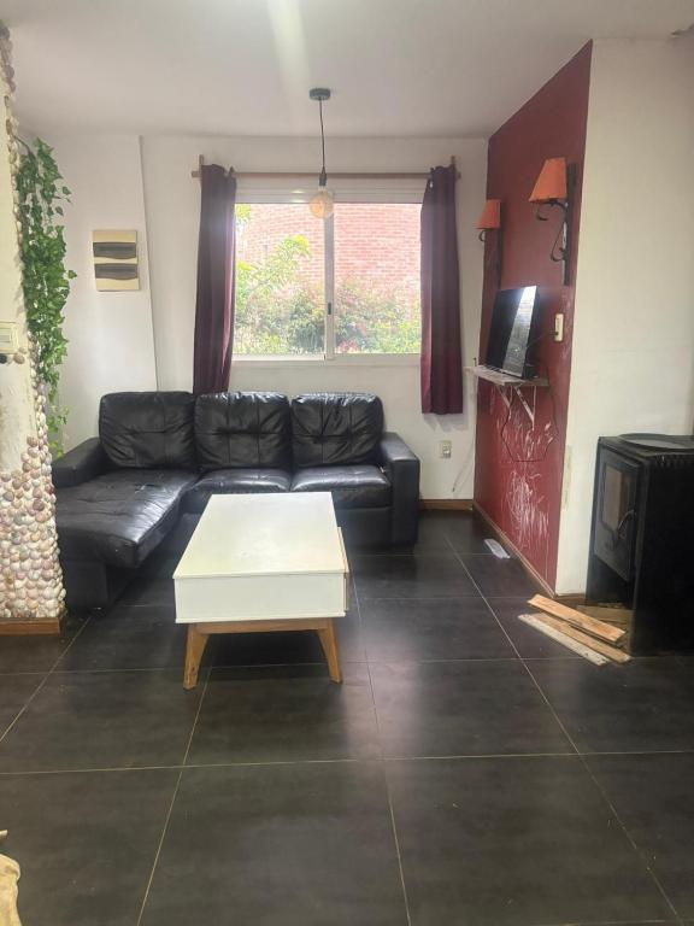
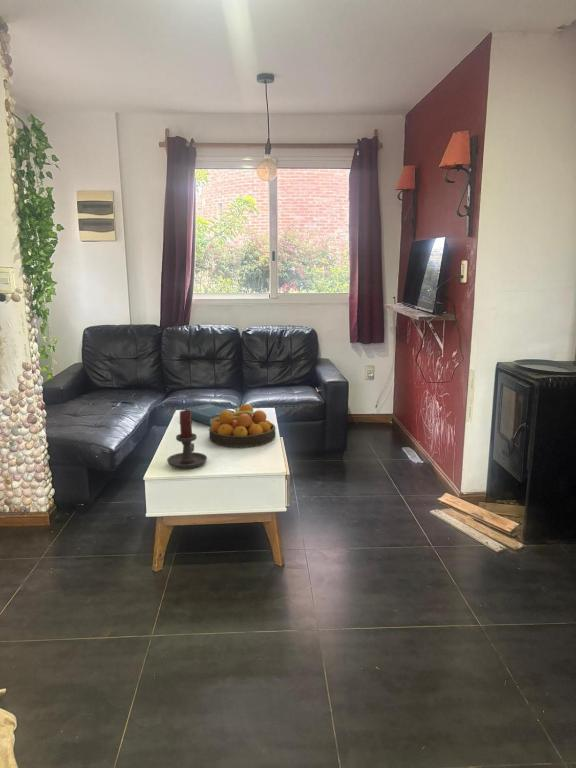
+ candle holder [166,409,208,469]
+ fruit bowl [208,403,277,448]
+ hardback book [184,403,235,426]
